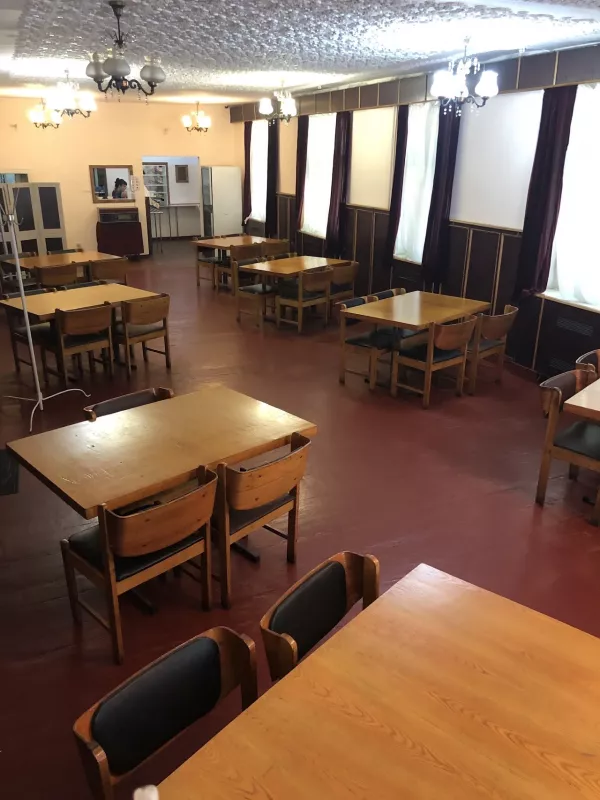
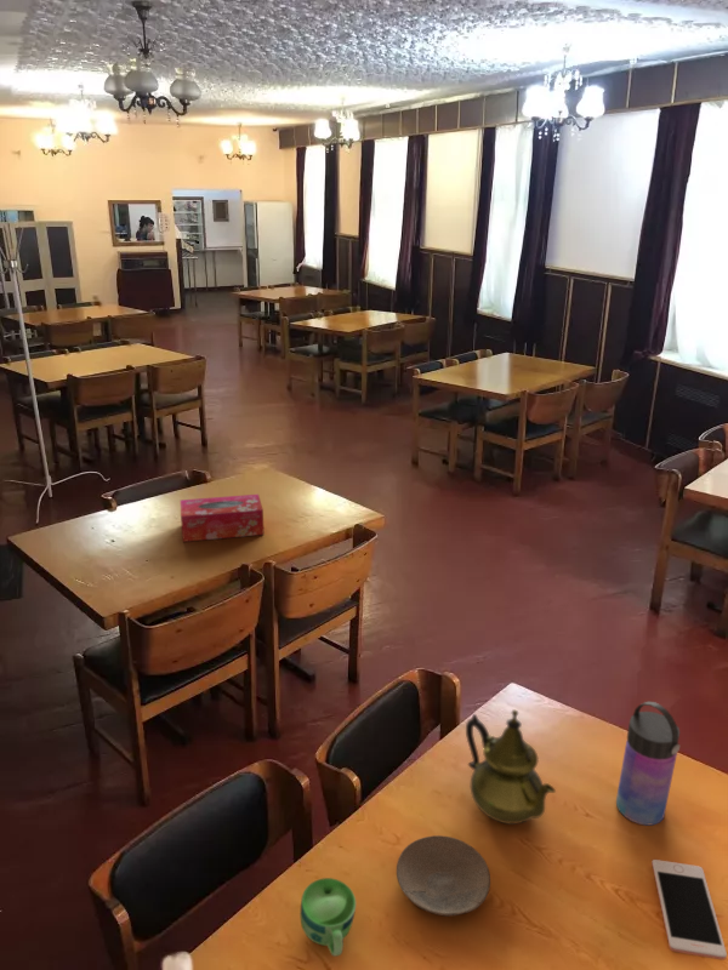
+ plate [396,834,491,918]
+ teapot [465,708,557,824]
+ cell phone [650,858,728,962]
+ tissue box [180,493,266,543]
+ cup [298,877,357,958]
+ water bottle [615,701,681,827]
